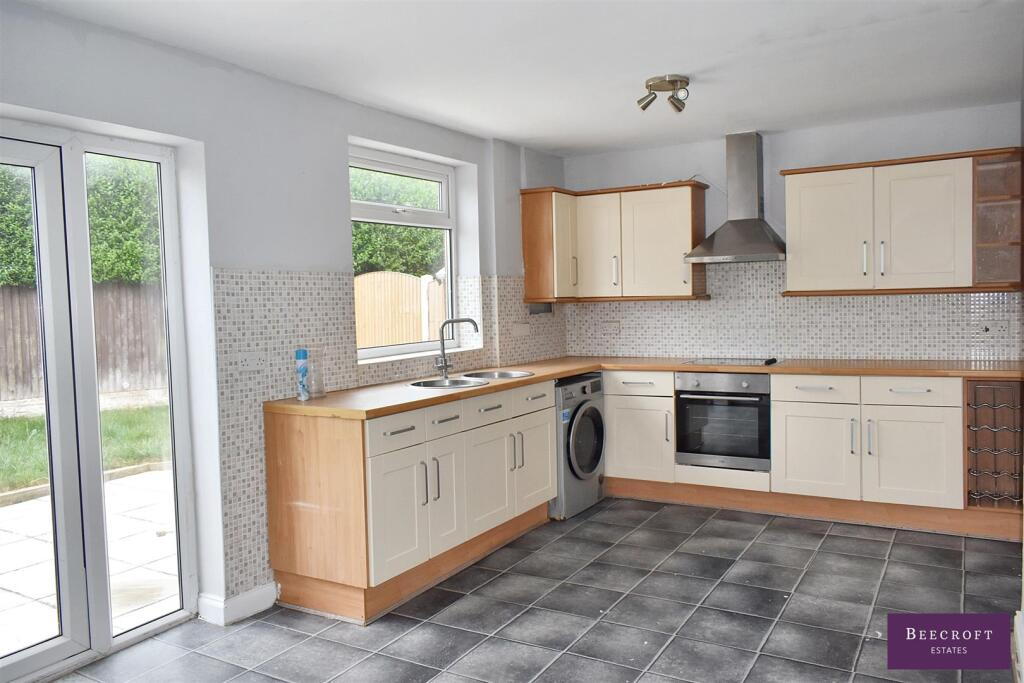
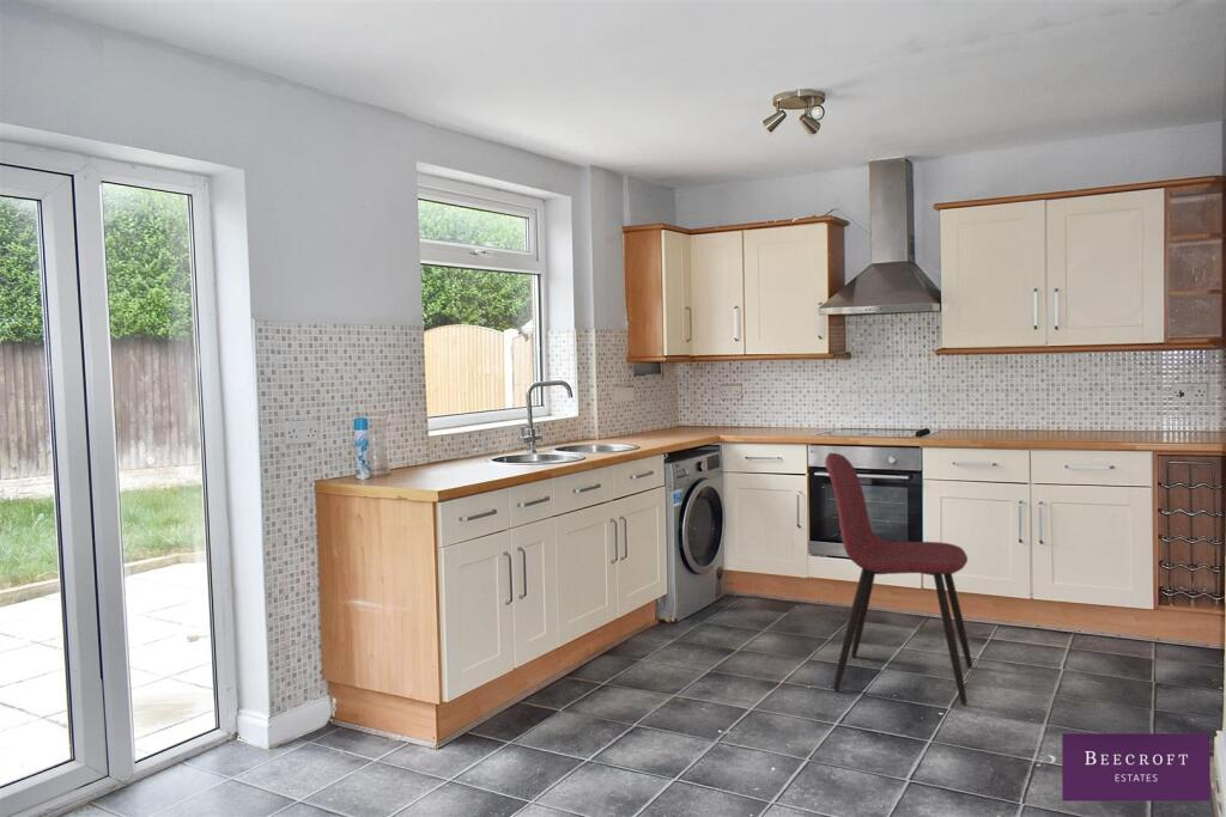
+ dining chair [824,452,973,706]
